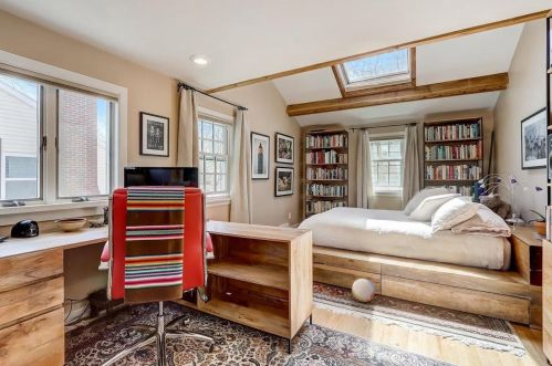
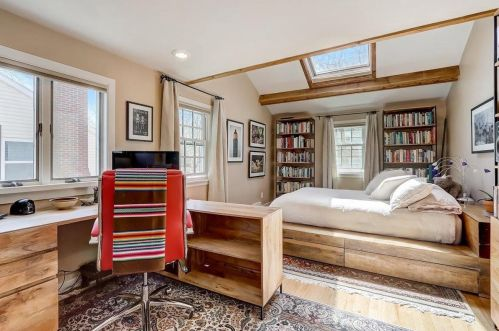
- ball [351,278,376,303]
